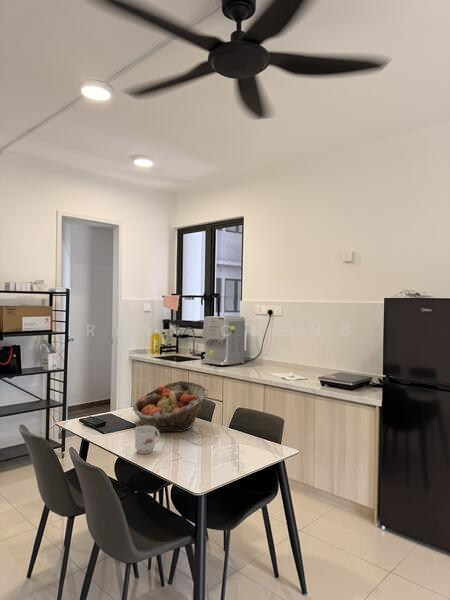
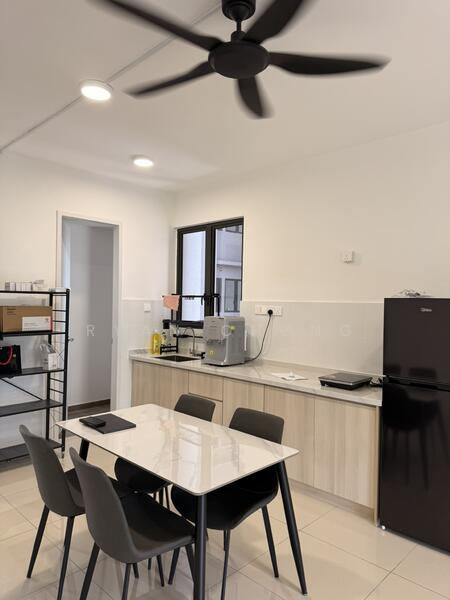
- mug [134,425,161,455]
- fruit basket [132,380,210,433]
